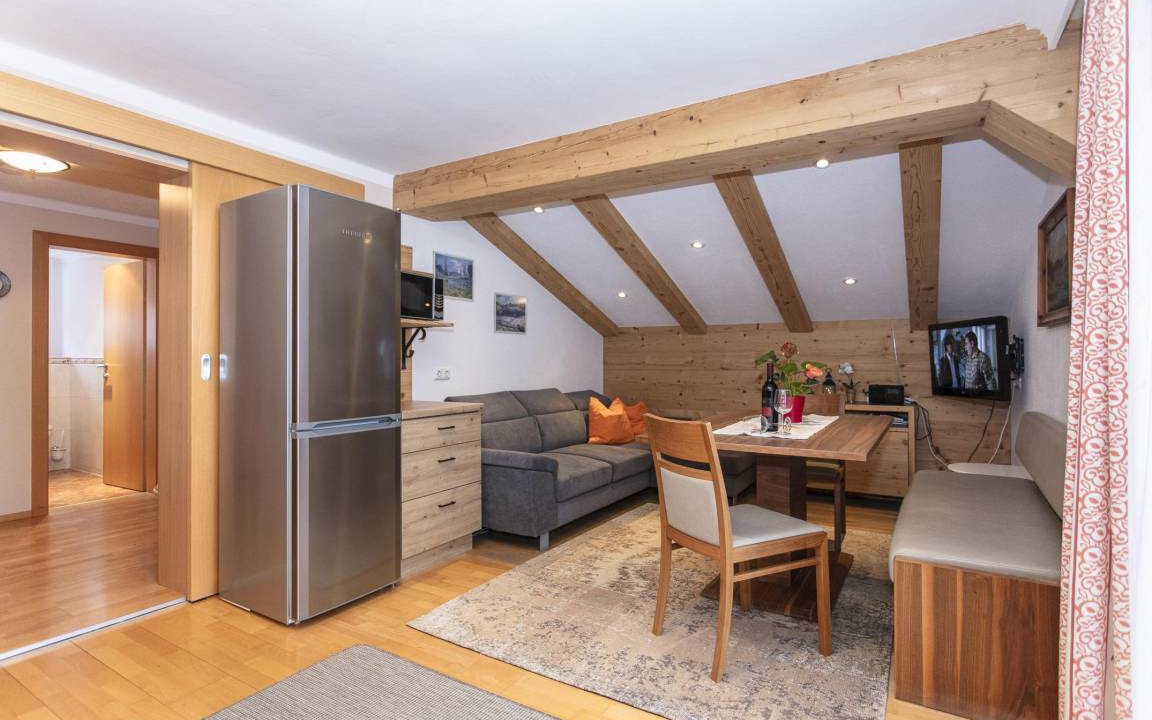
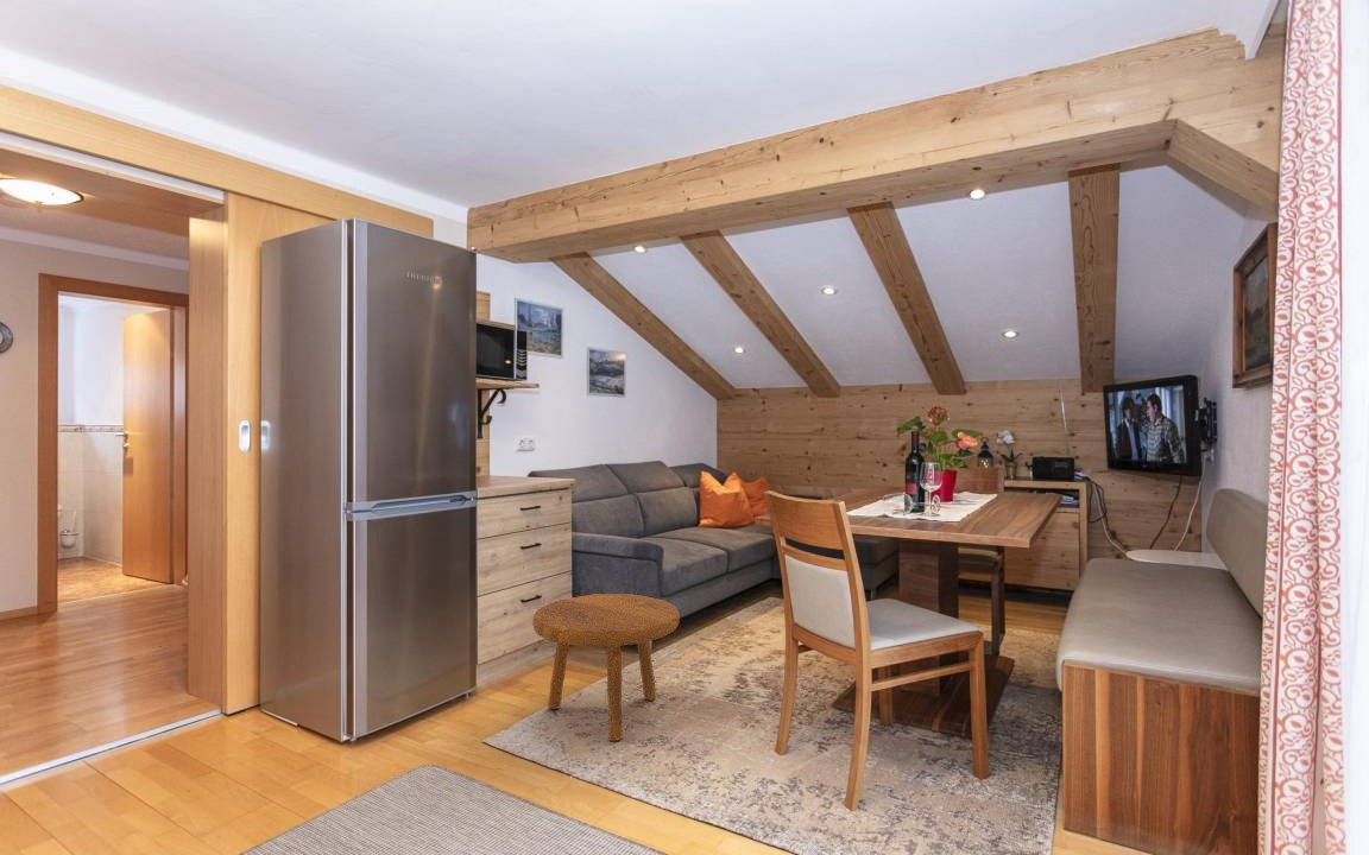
+ footstool [531,593,681,742]
